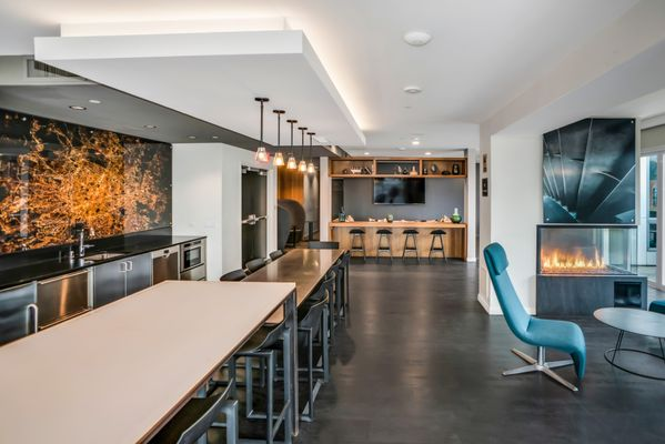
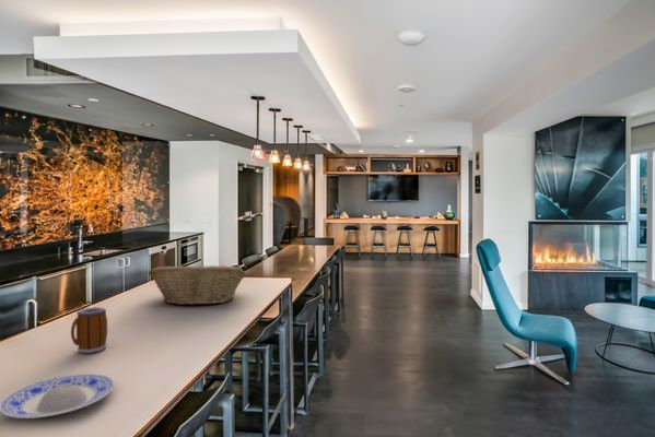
+ mug [70,306,108,354]
+ fruit basket [148,263,247,306]
+ plate [0,373,116,420]
